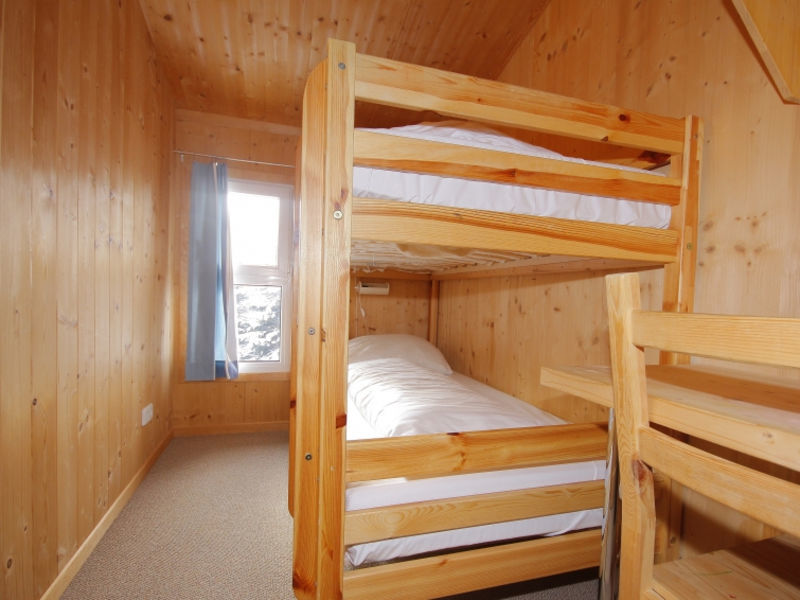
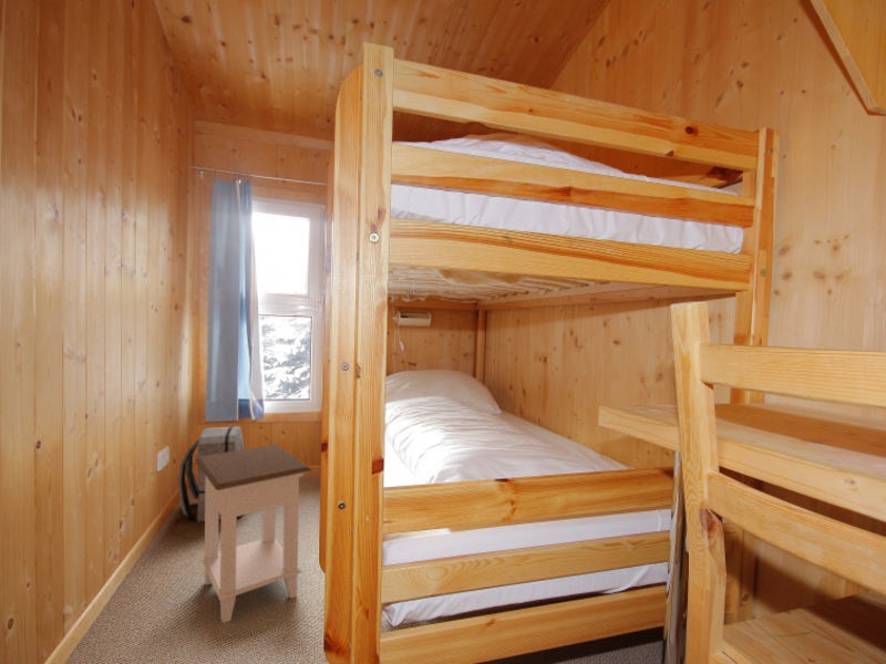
+ backpack [177,425,245,522]
+ nightstand [194,444,312,624]
